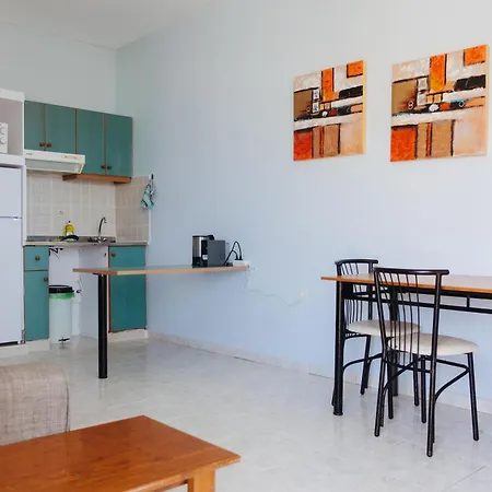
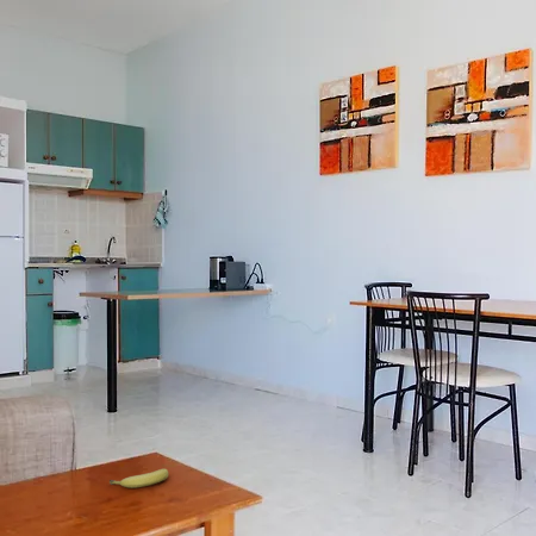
+ fruit [108,468,169,490]
